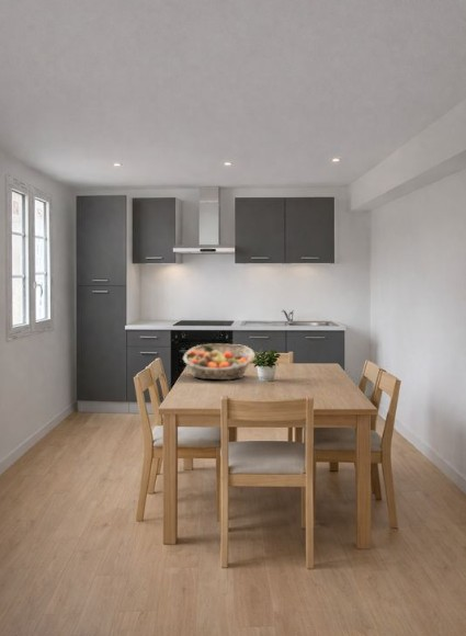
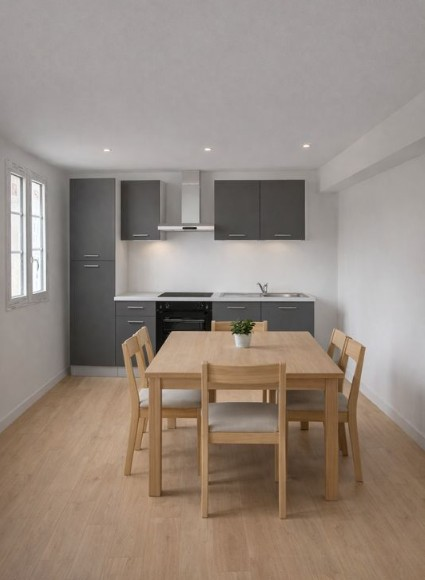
- fruit basket [182,343,255,381]
